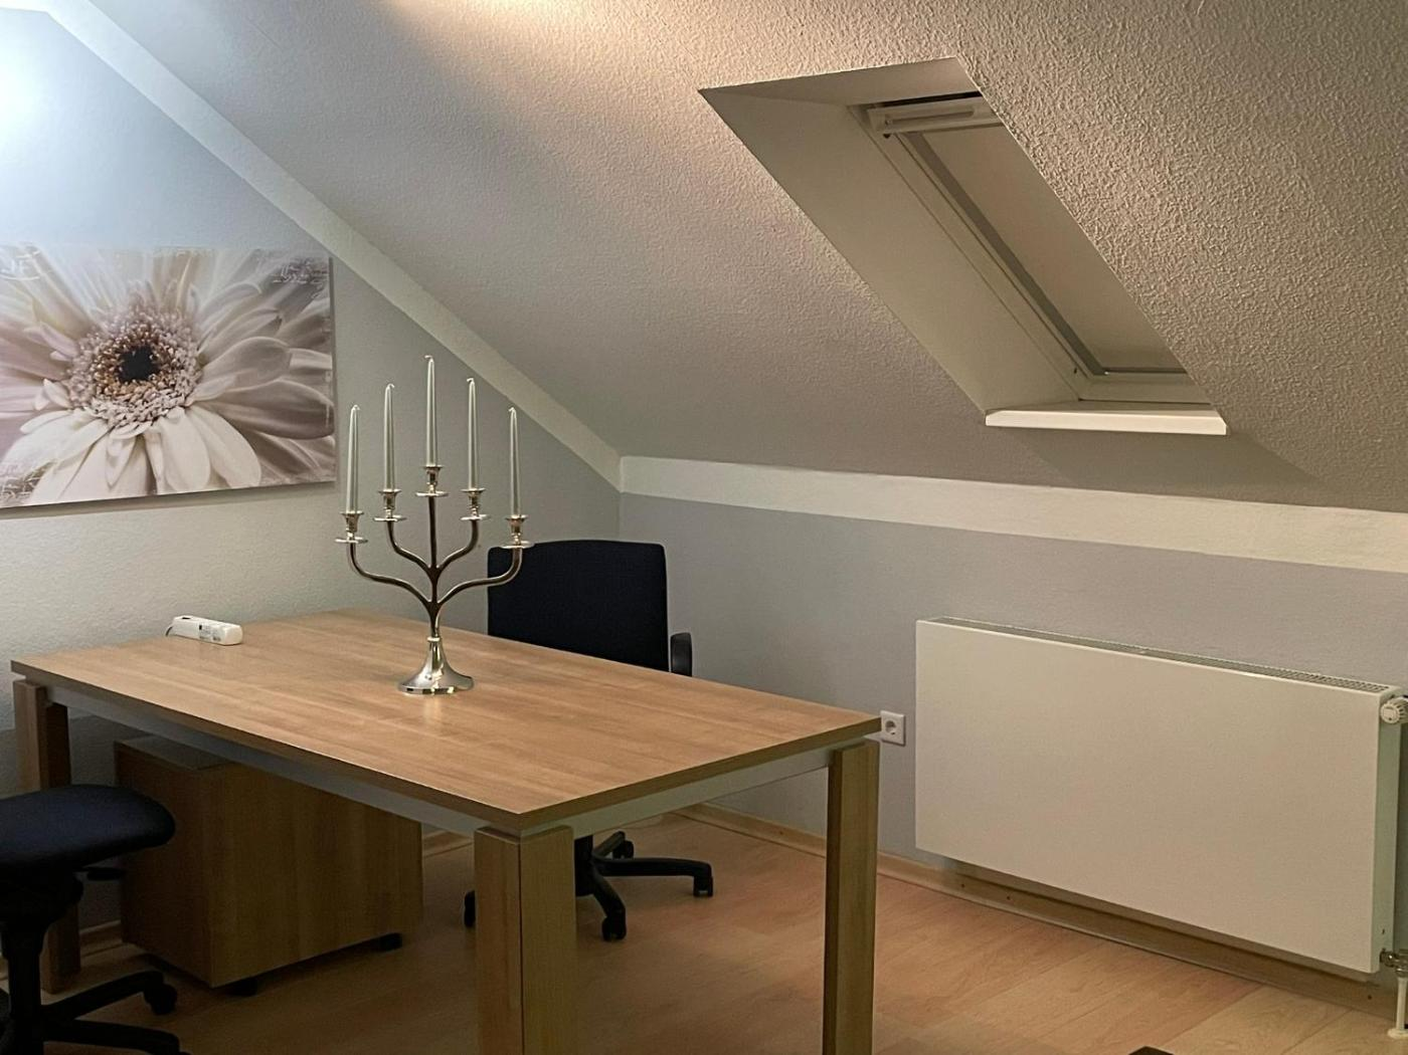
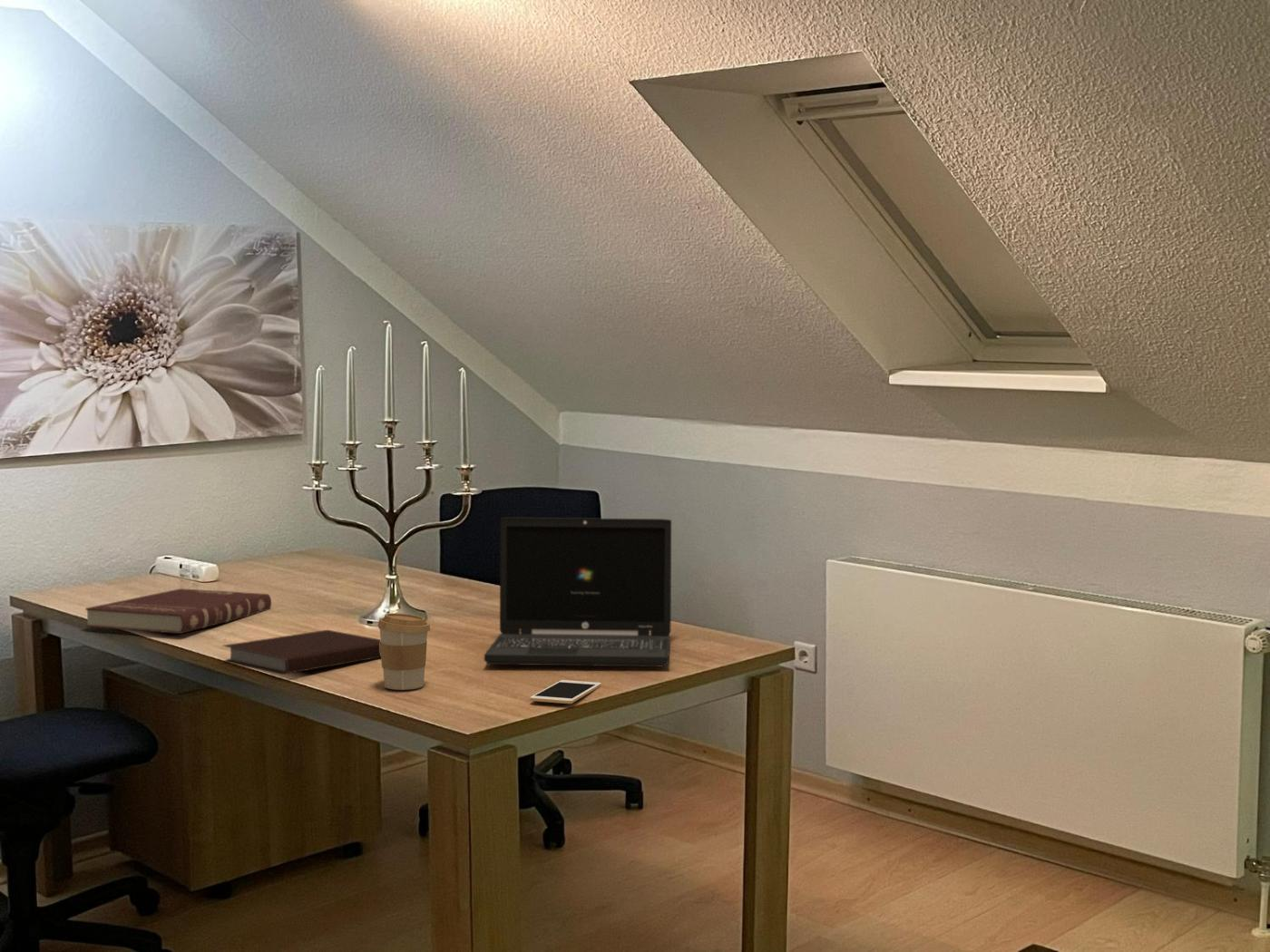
+ laptop [484,517,672,667]
+ book [84,588,272,635]
+ cell phone [529,679,602,704]
+ coffee cup [376,612,431,691]
+ notebook [221,629,381,675]
